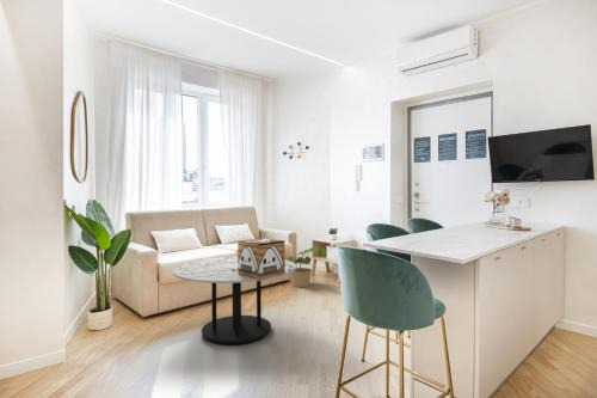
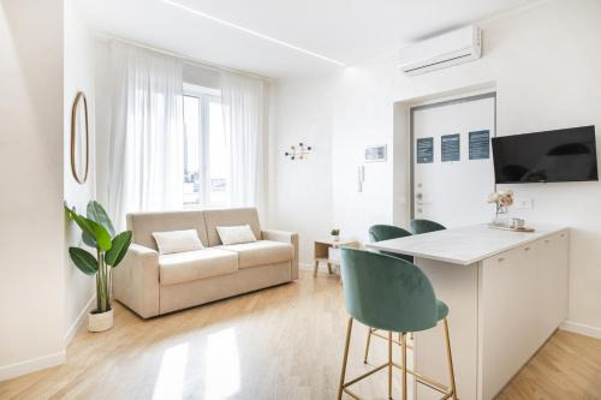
- decorative box [236,237,287,280]
- potted plant [288,246,330,288]
- coffee table [172,256,297,345]
